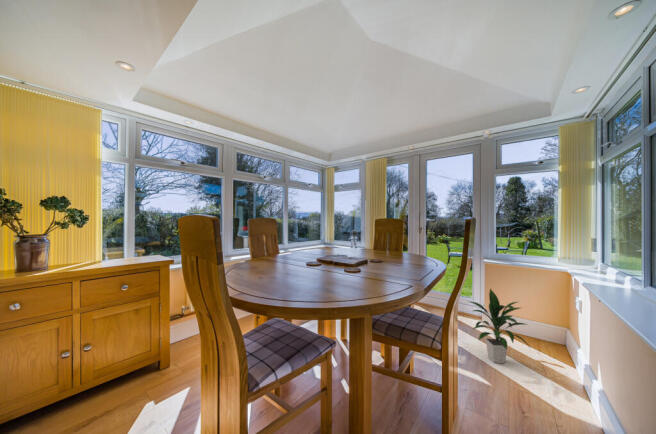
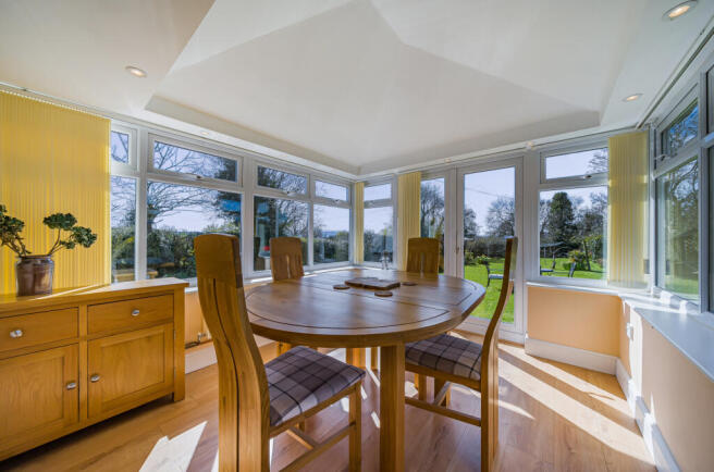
- indoor plant [467,287,531,364]
